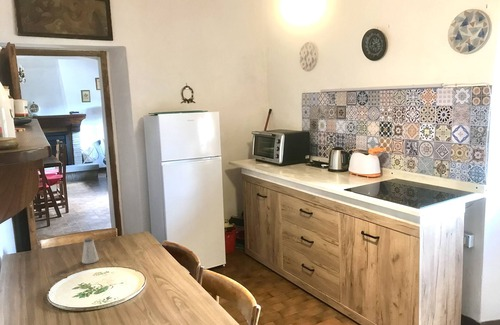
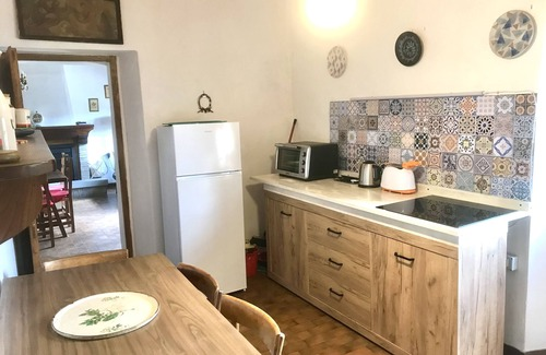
- saltshaker [81,237,100,265]
